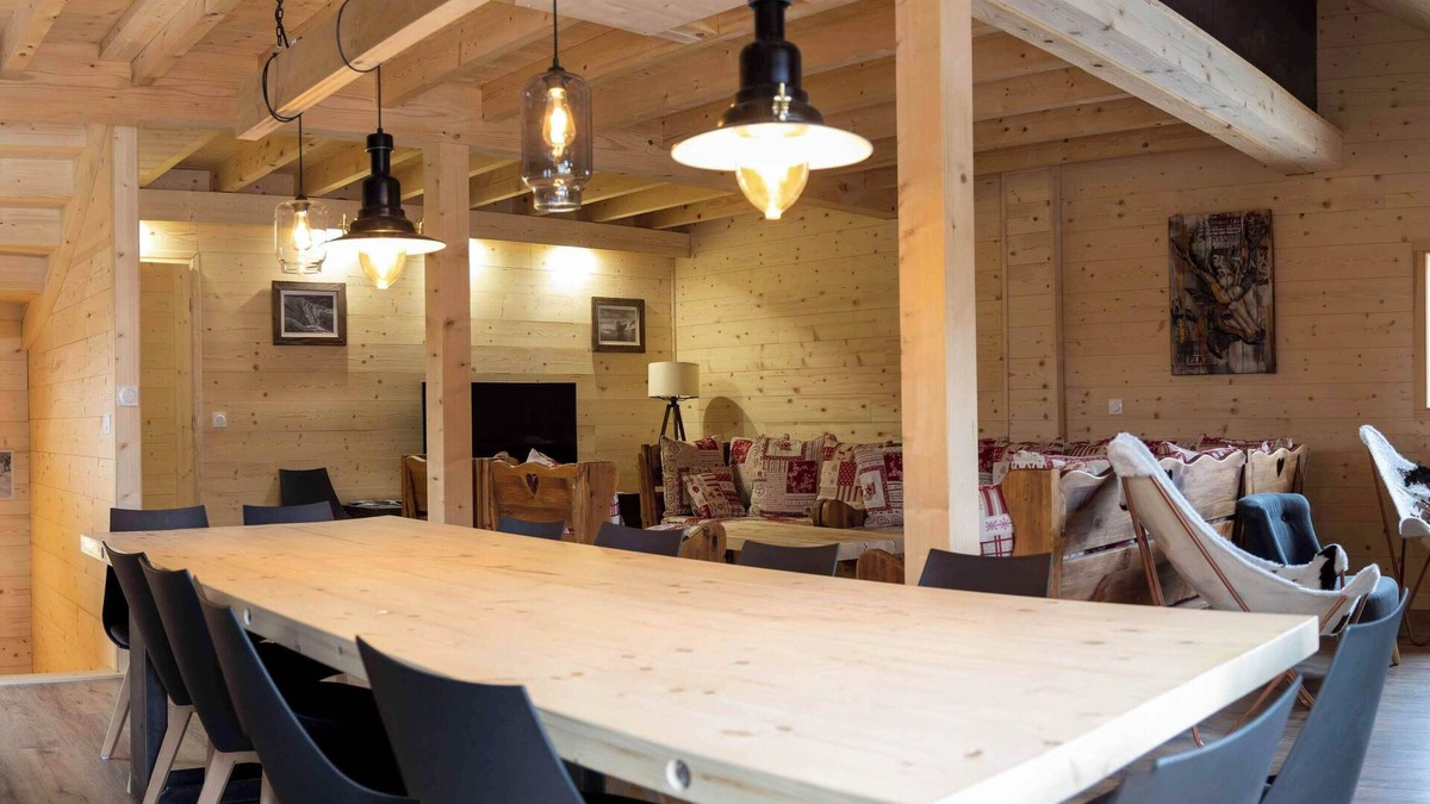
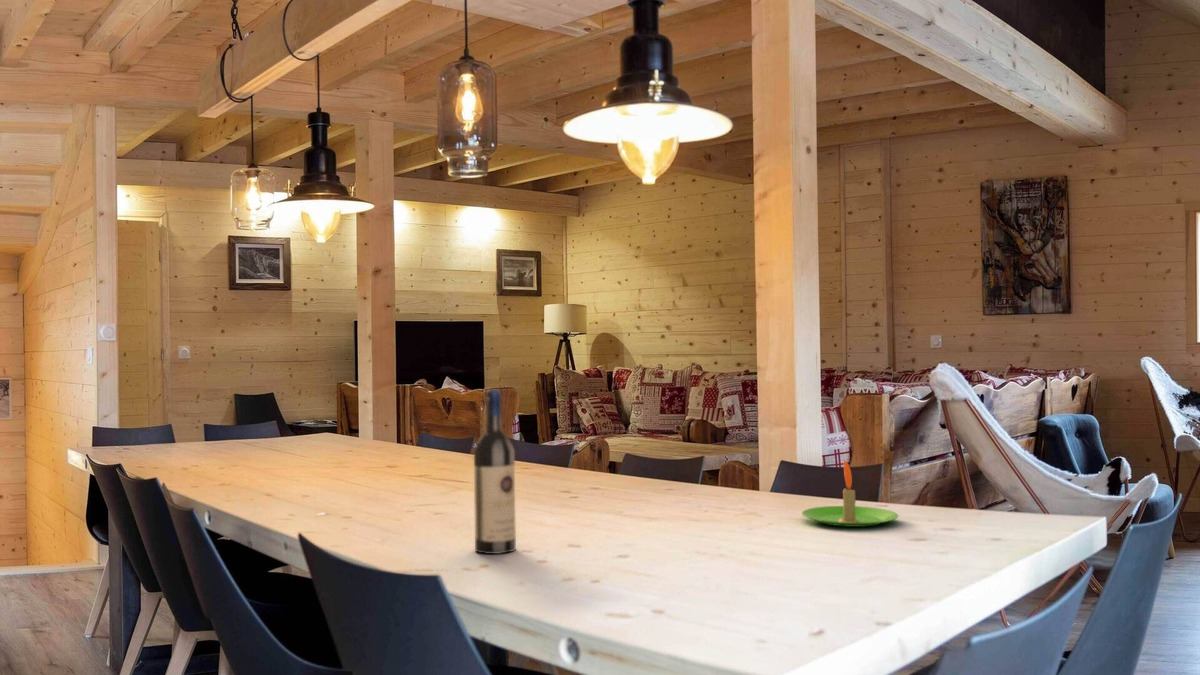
+ wine bottle [473,389,517,555]
+ candle [800,458,900,528]
